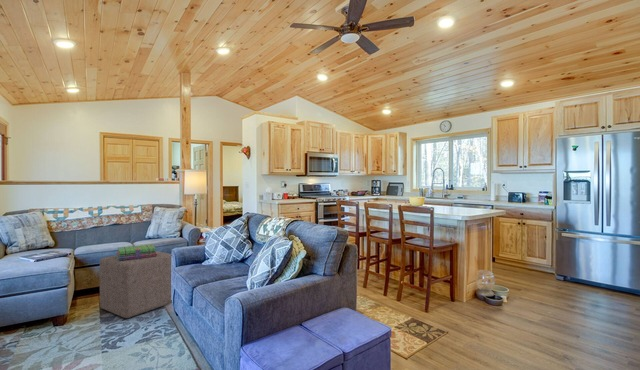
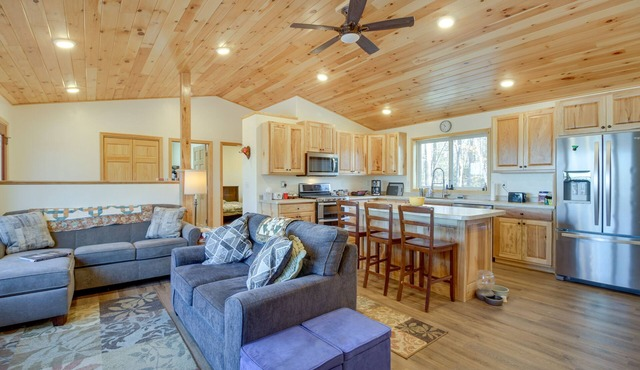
- stack of books [115,243,157,261]
- ottoman [99,250,173,319]
